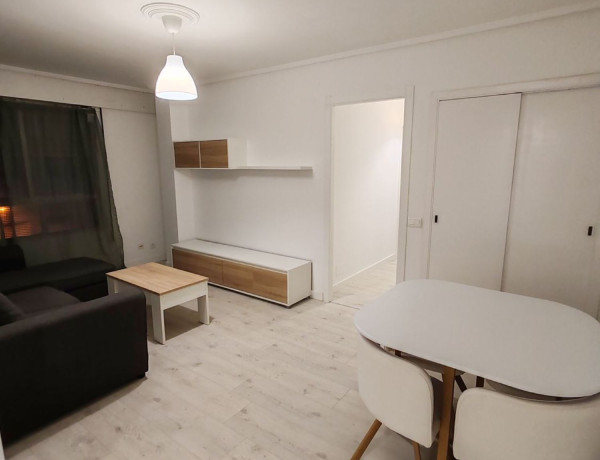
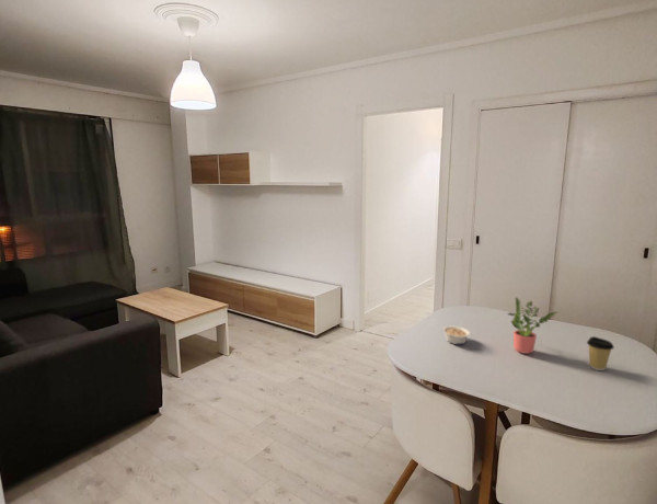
+ coffee cup [586,335,615,371]
+ legume [441,324,471,345]
+ potted plant [506,296,558,355]
